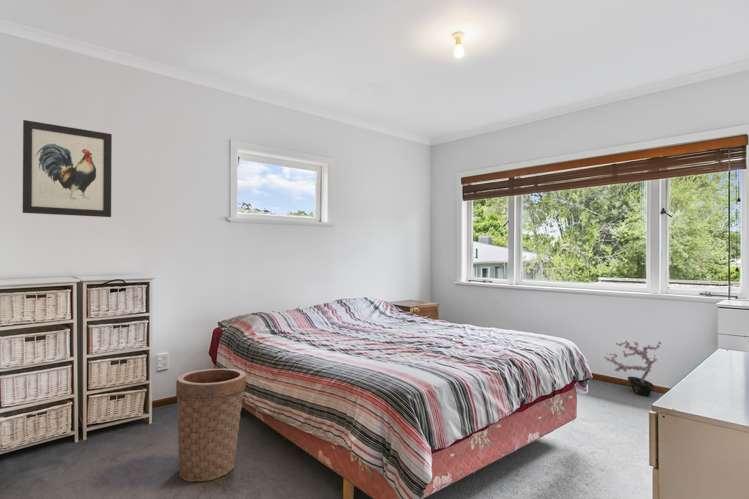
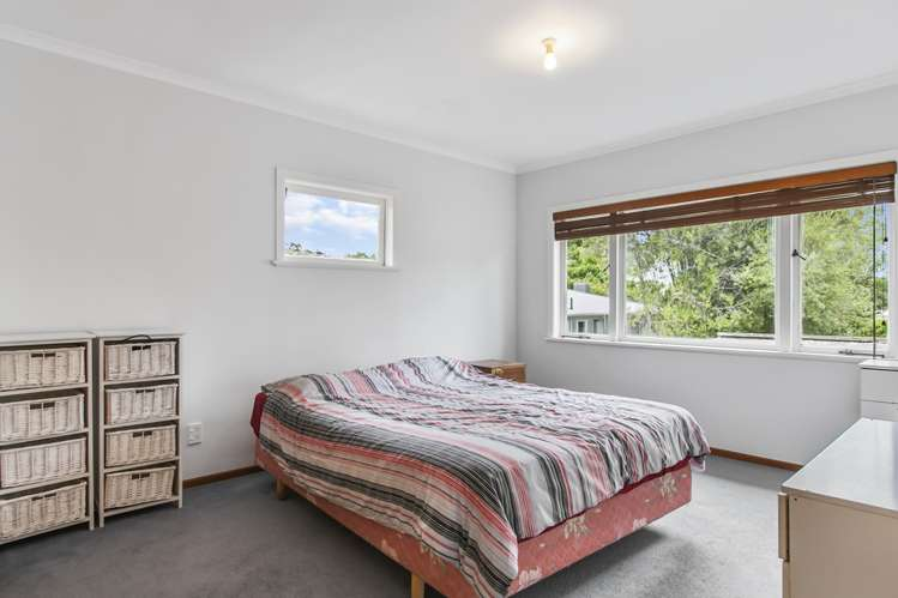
- potted plant [603,339,662,397]
- wall art [22,119,113,218]
- basket [175,368,247,483]
